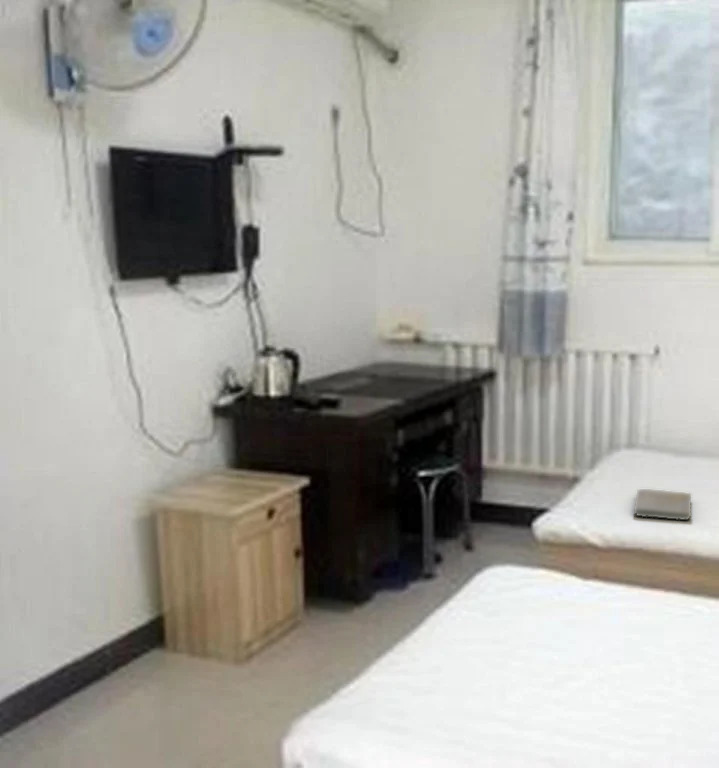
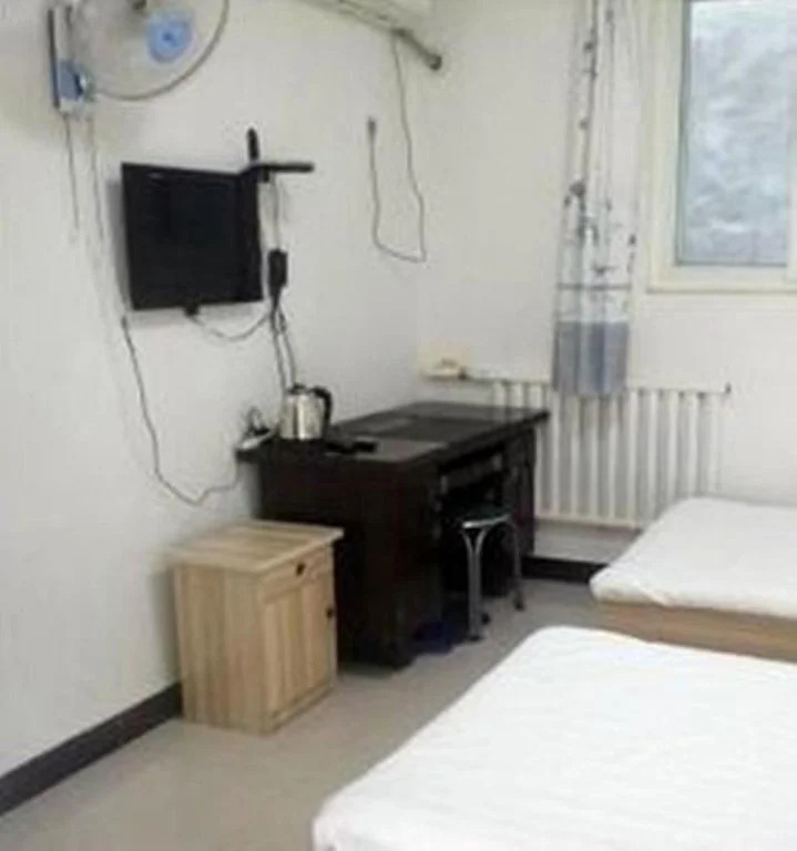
- book [633,488,693,522]
